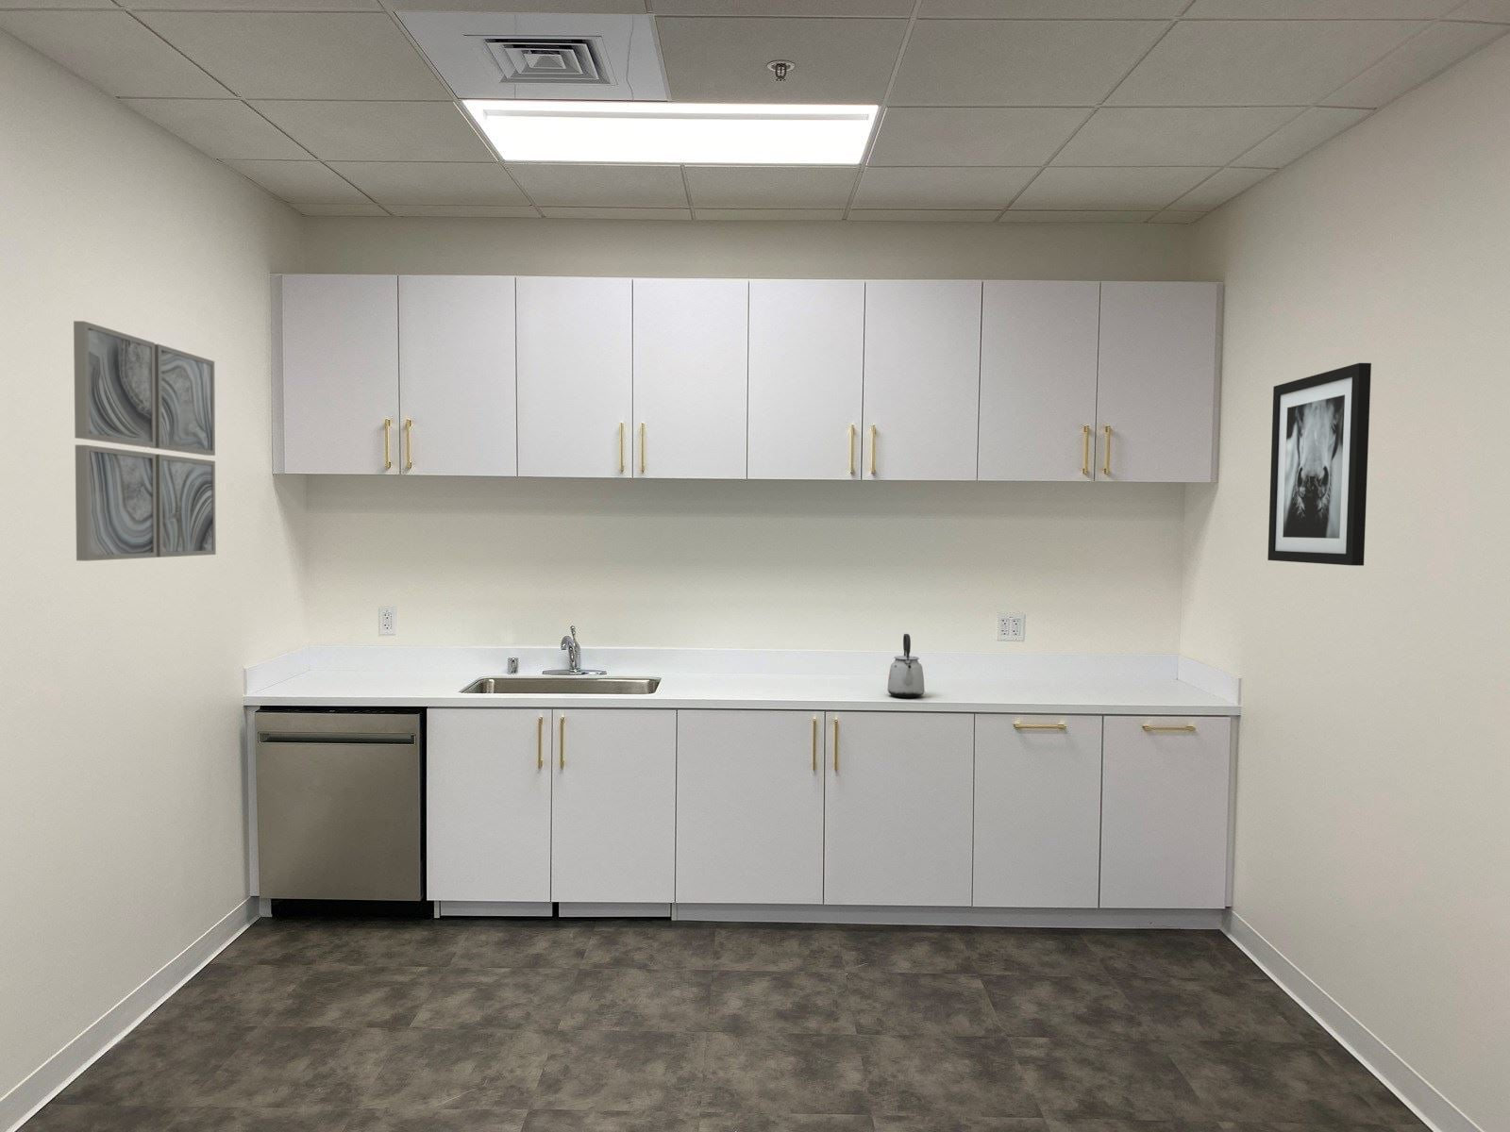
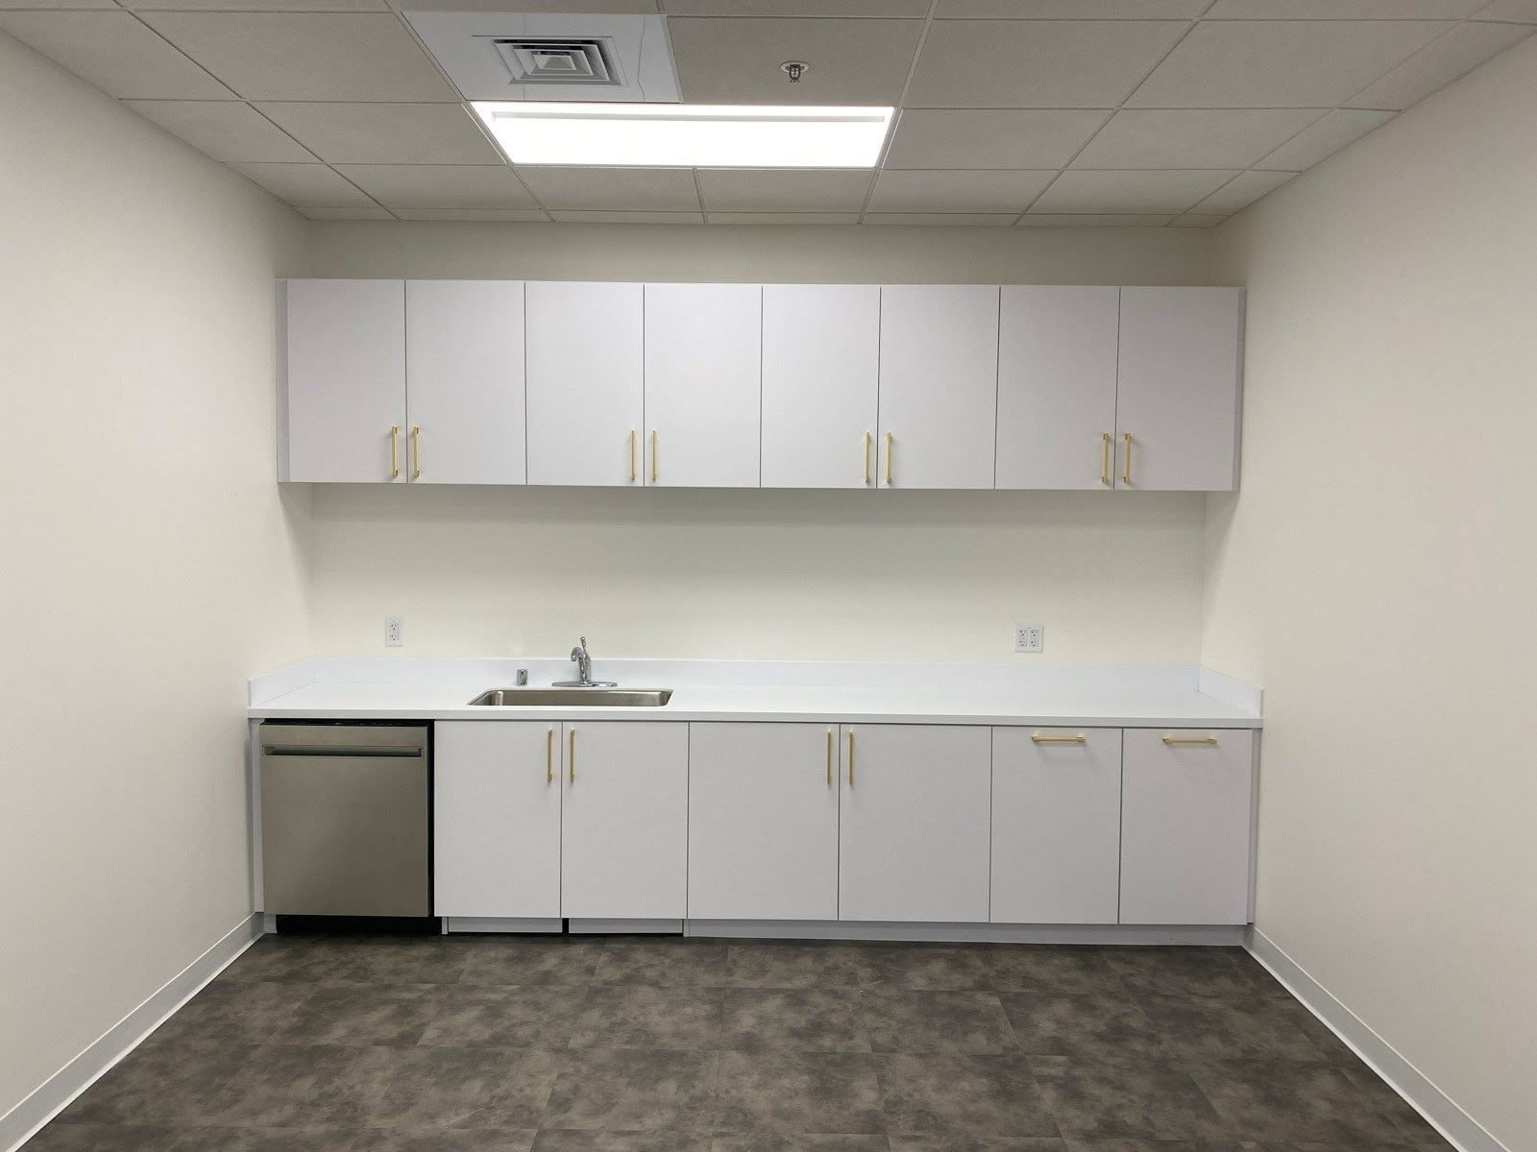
- wall art [1266,363,1372,567]
- kettle [886,633,926,699]
- wall art [73,320,218,562]
